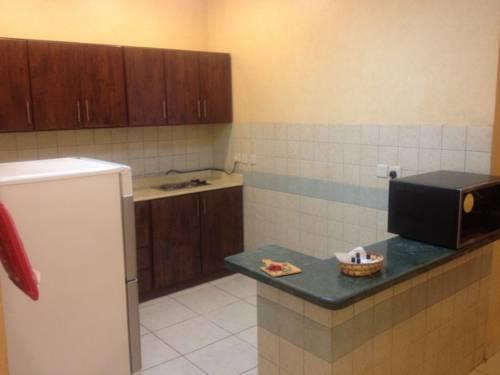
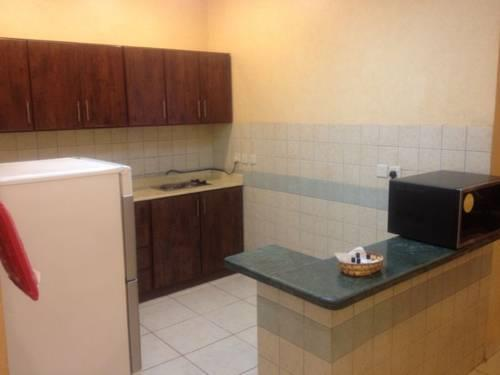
- cutting board [259,258,303,278]
